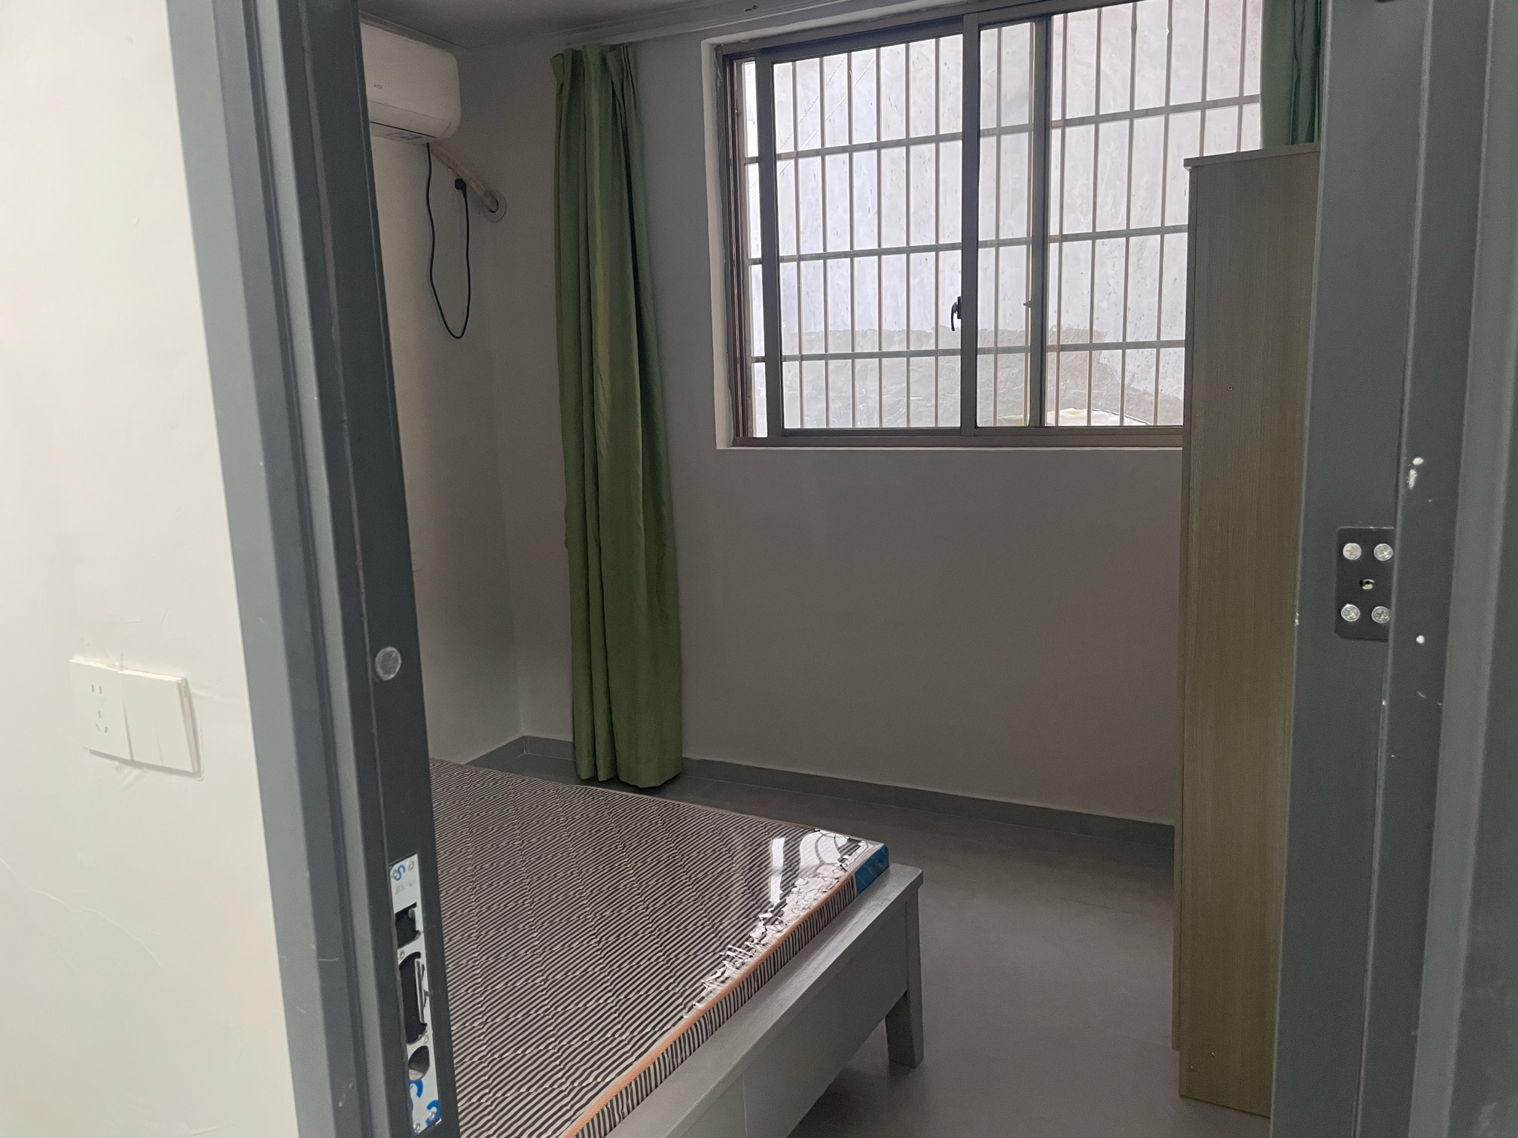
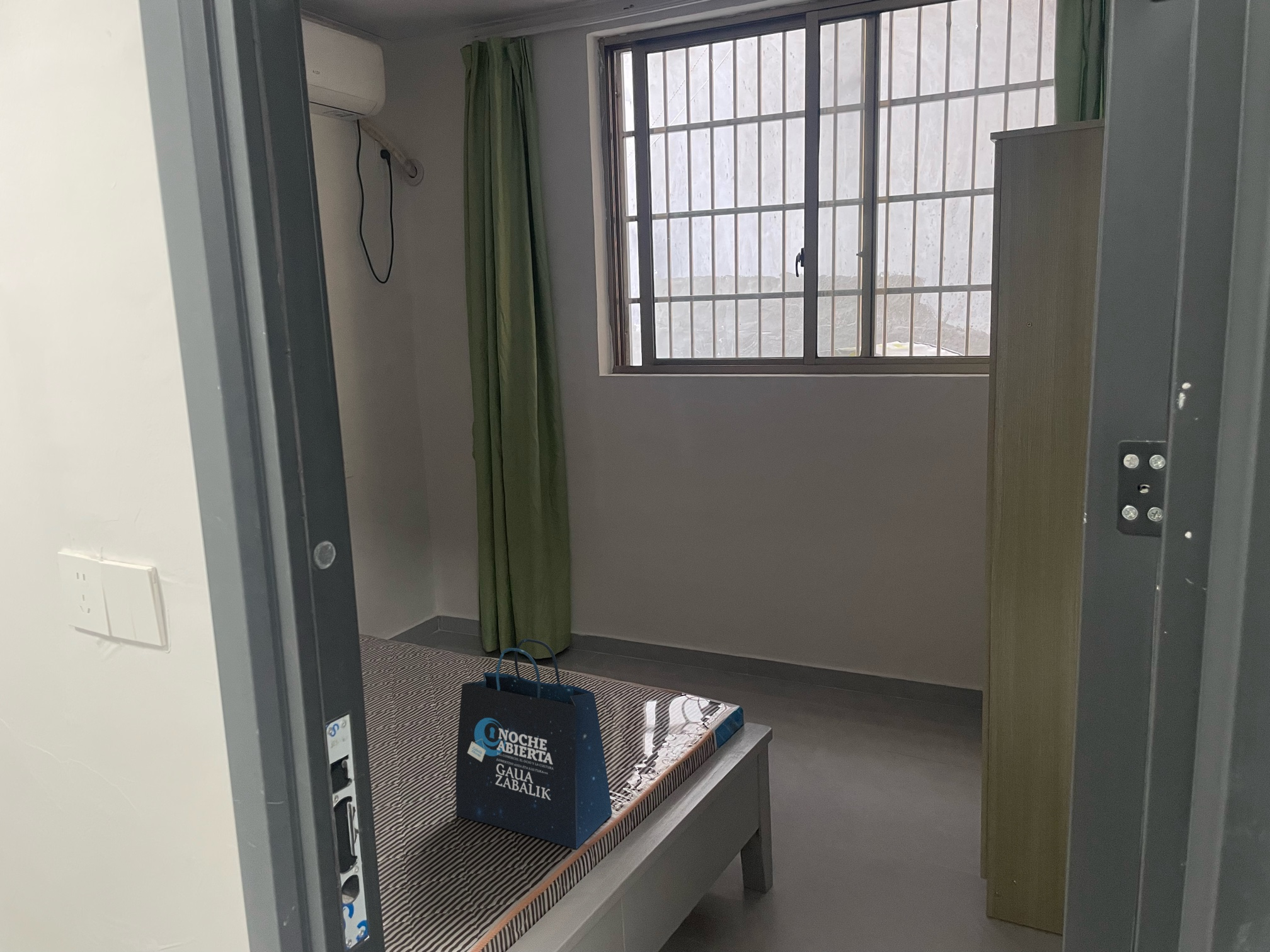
+ tote bag [455,638,613,850]
